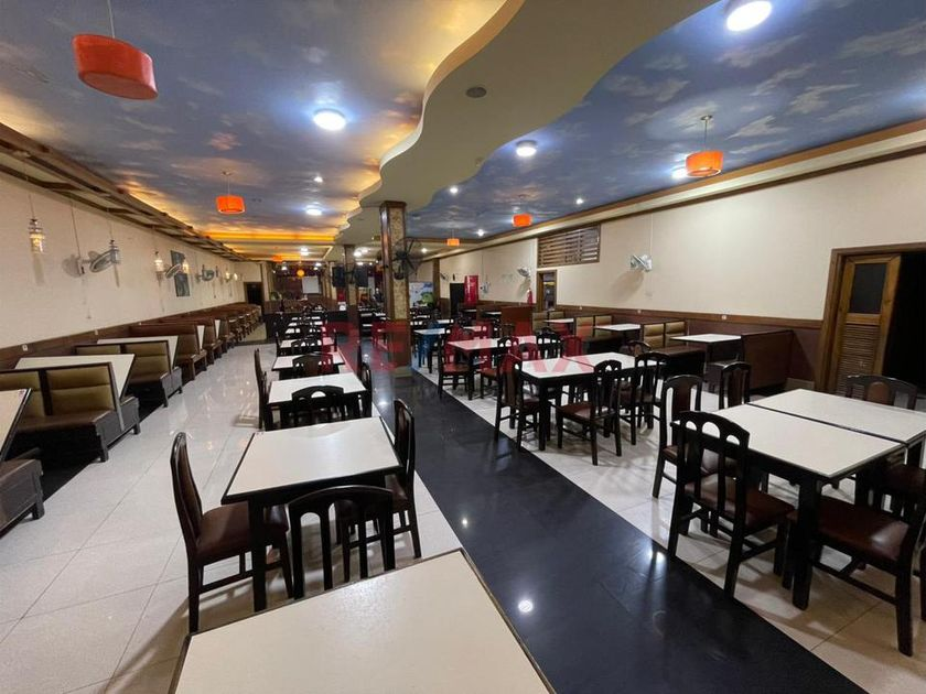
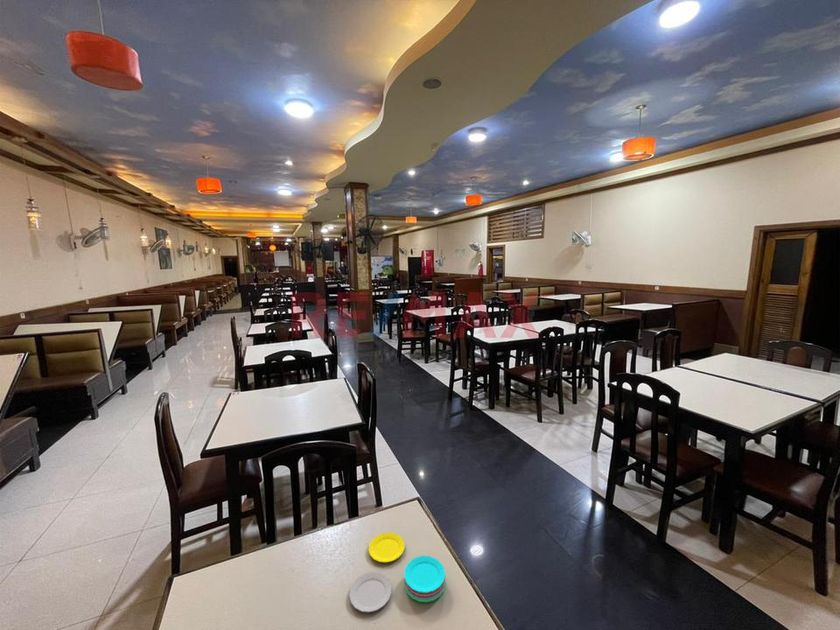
+ plate [348,531,446,613]
